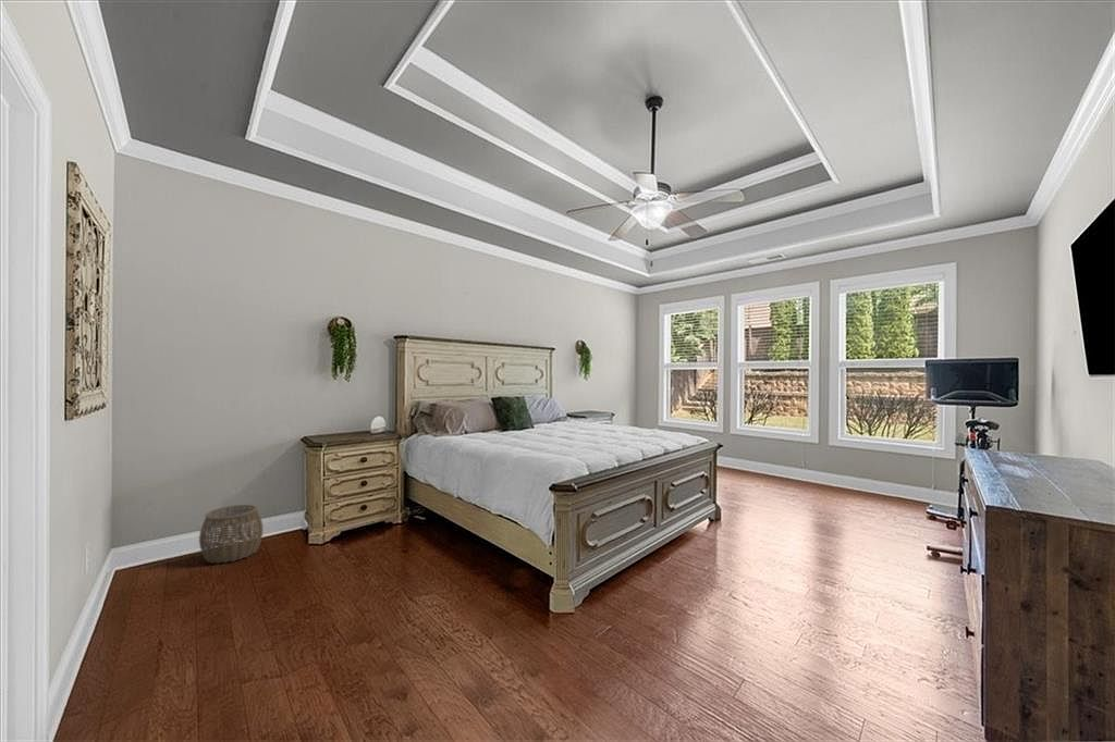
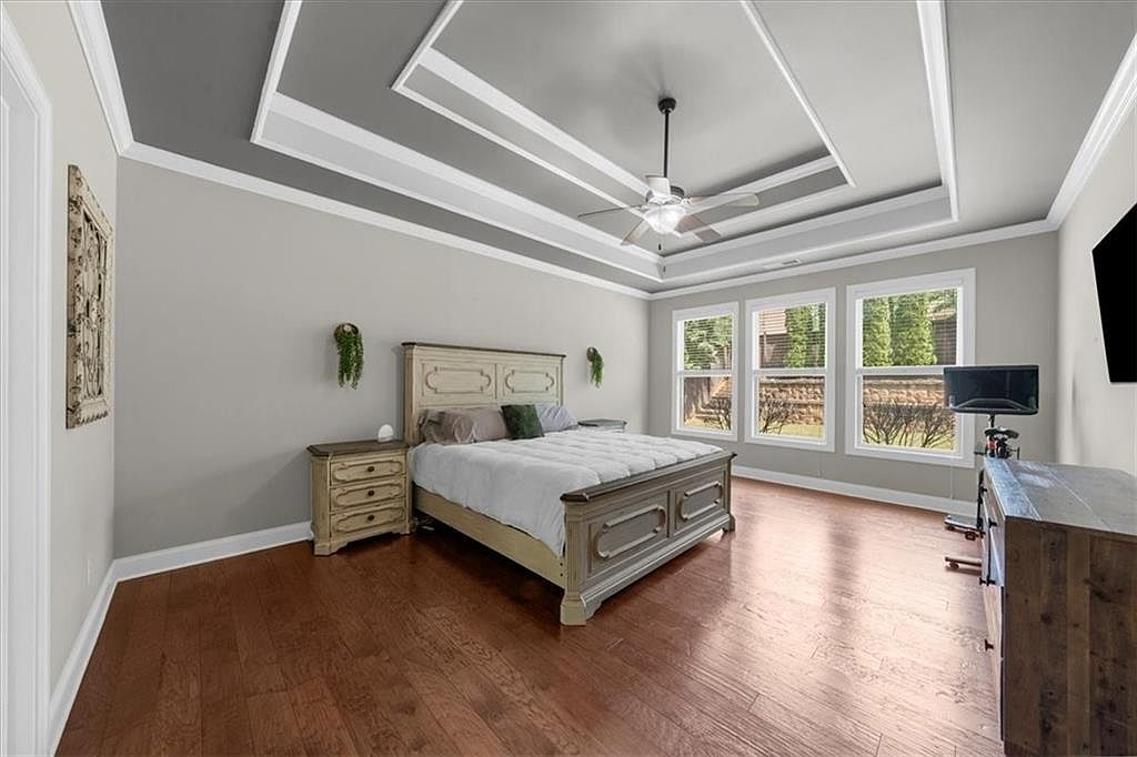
- woven basket [198,504,265,565]
